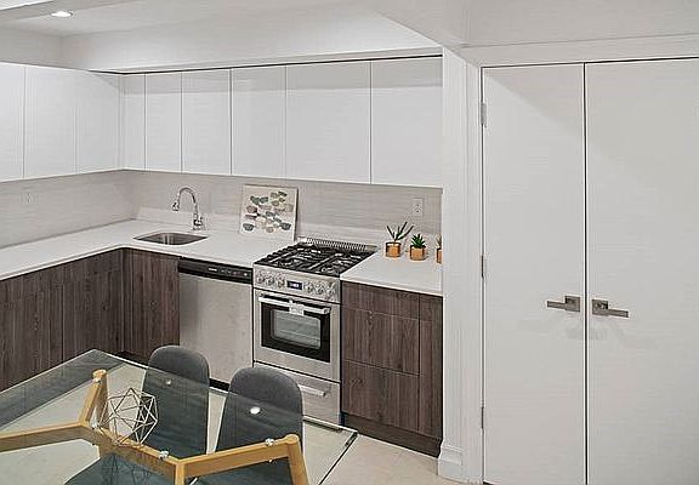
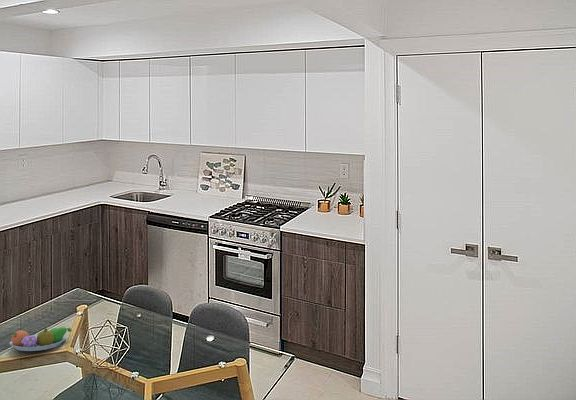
+ fruit bowl [9,326,72,352]
